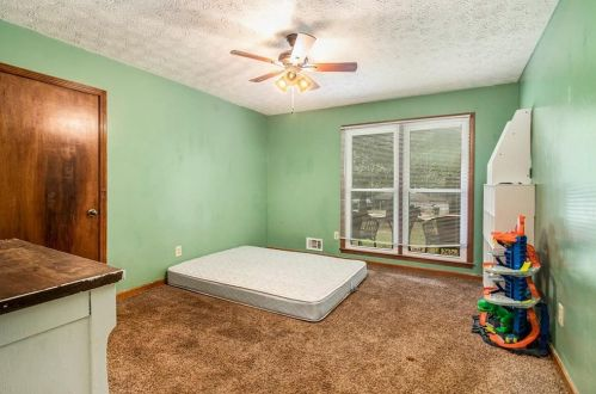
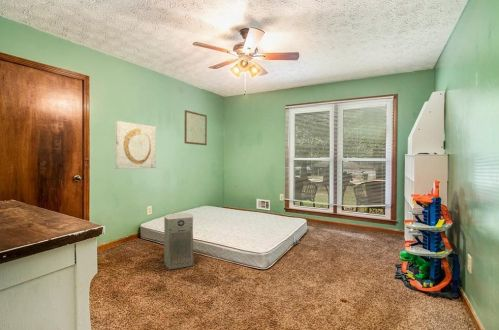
+ wall art [114,120,157,170]
+ wall art [184,109,208,146]
+ fan [163,212,194,271]
